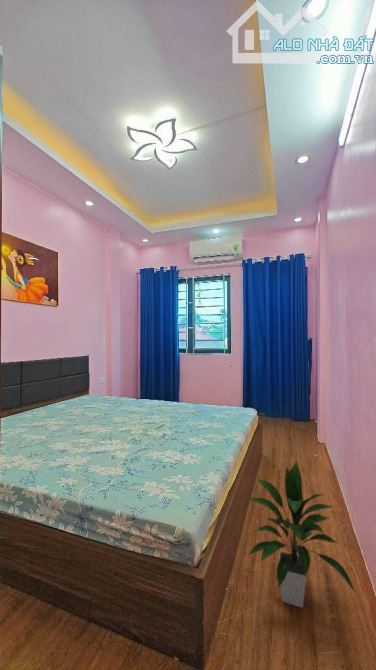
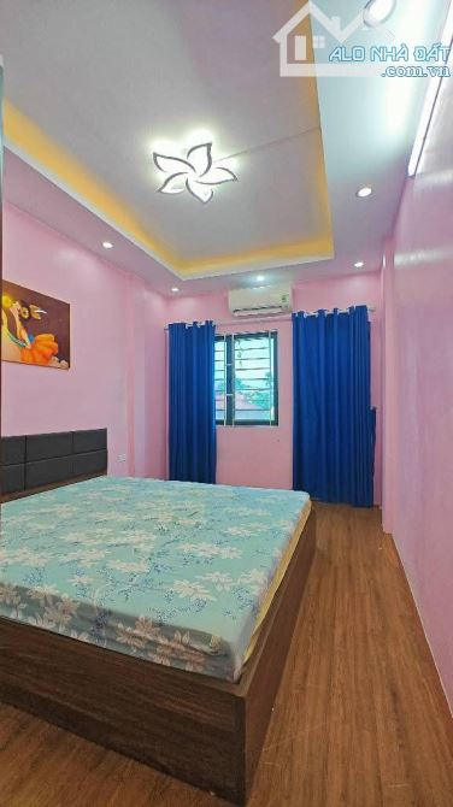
- indoor plant [244,460,357,609]
